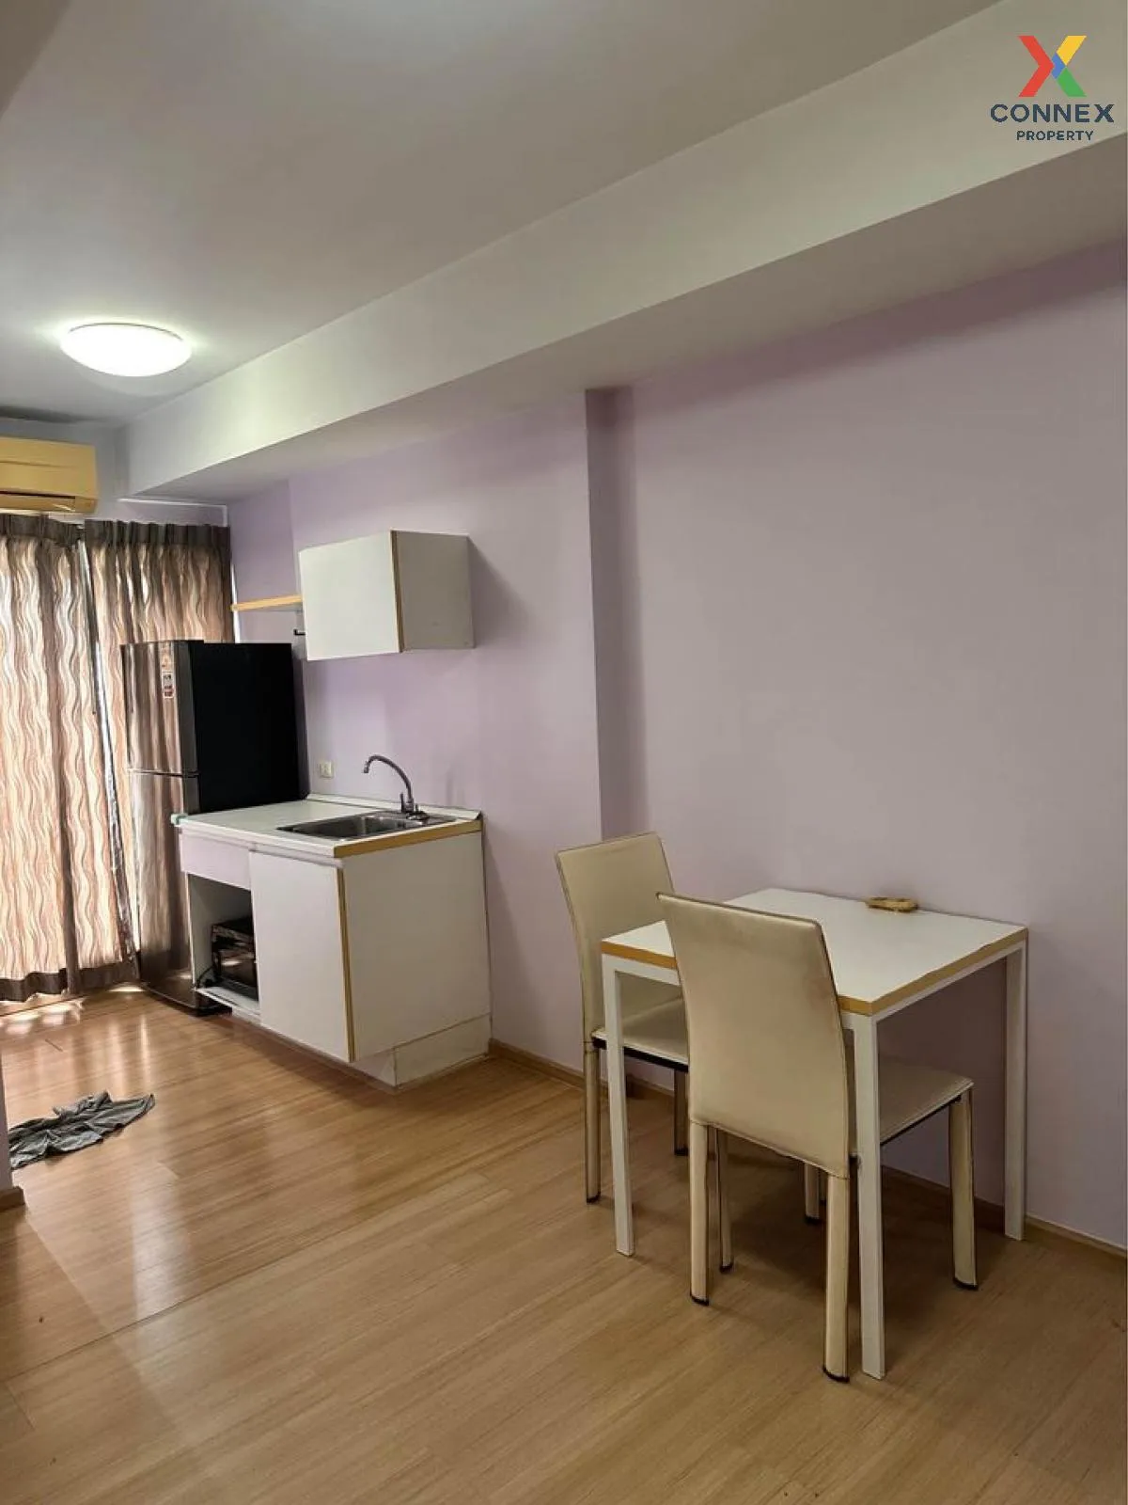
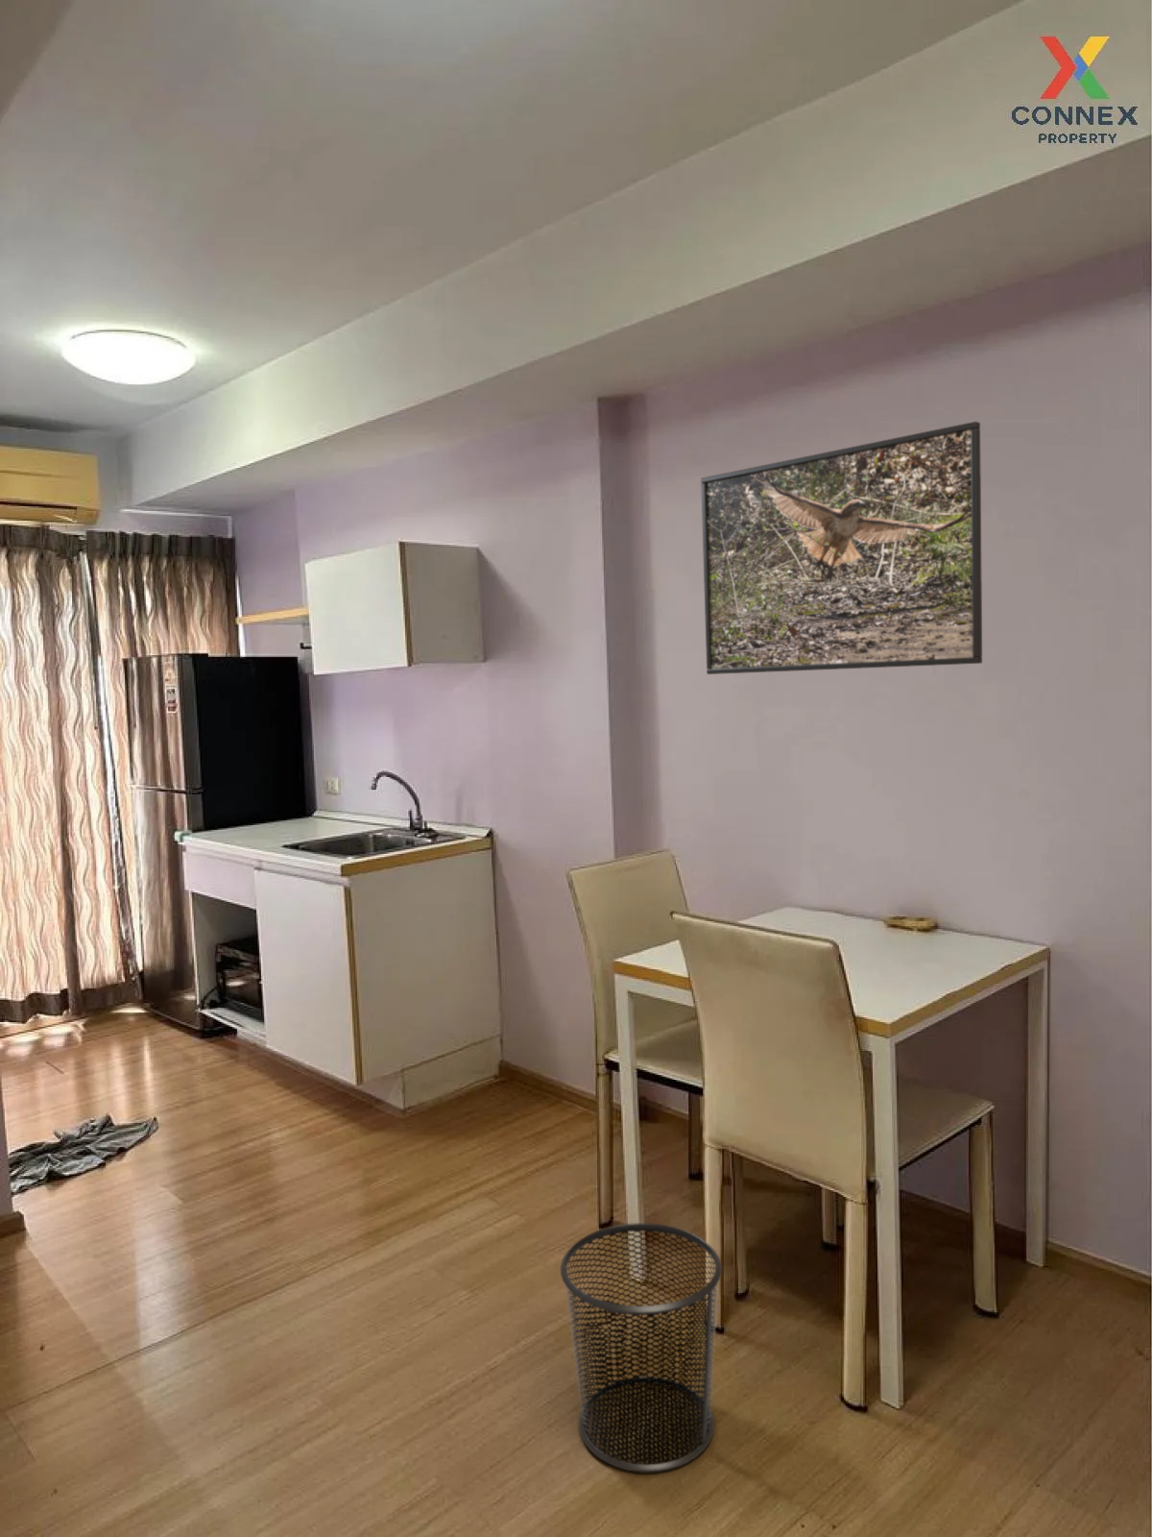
+ waste bin [560,1222,722,1474]
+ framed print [699,421,983,675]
